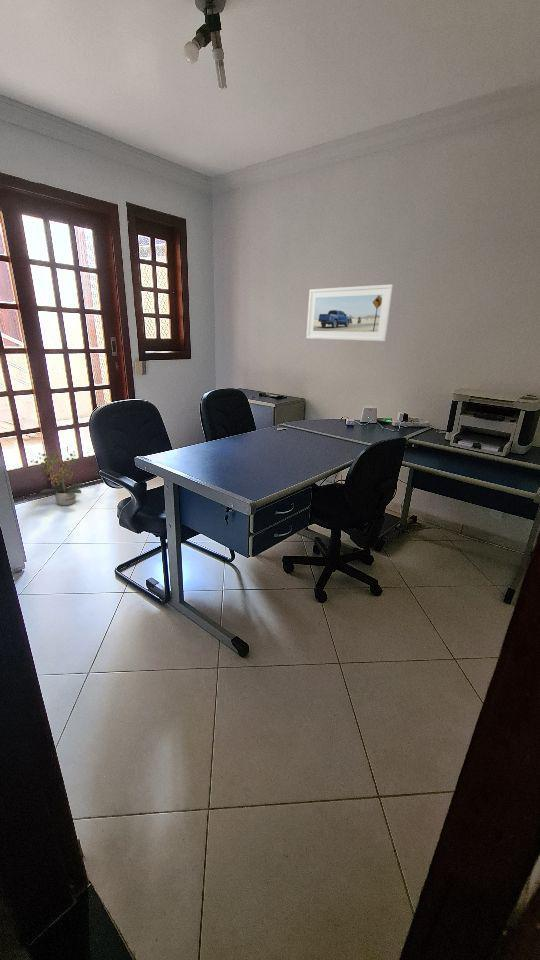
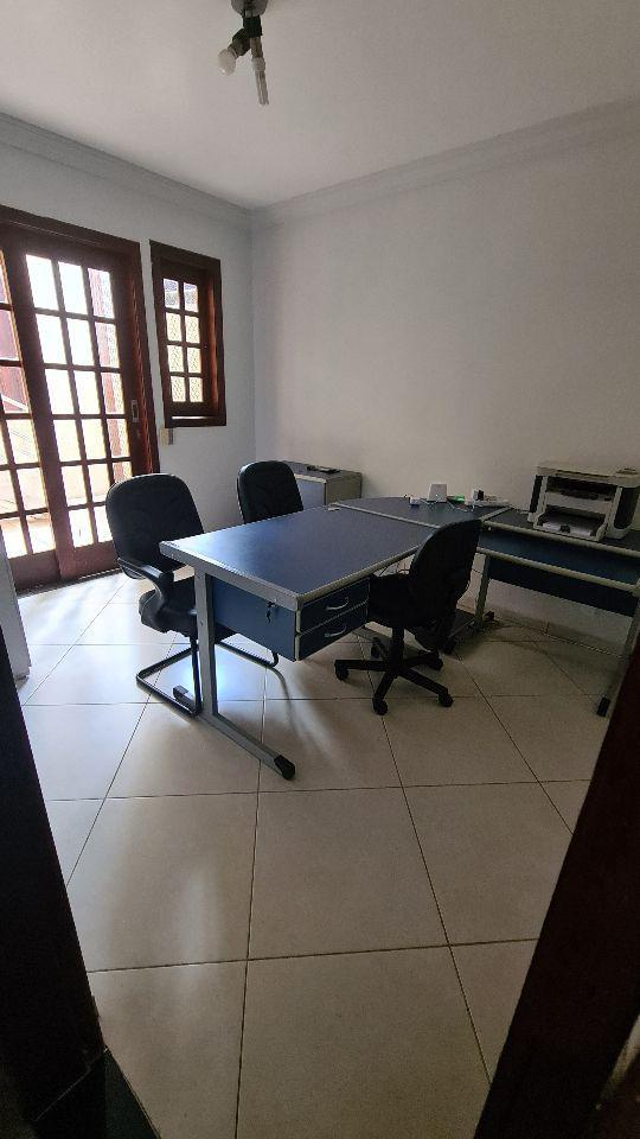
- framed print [305,283,394,342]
- potted plant [30,450,84,507]
